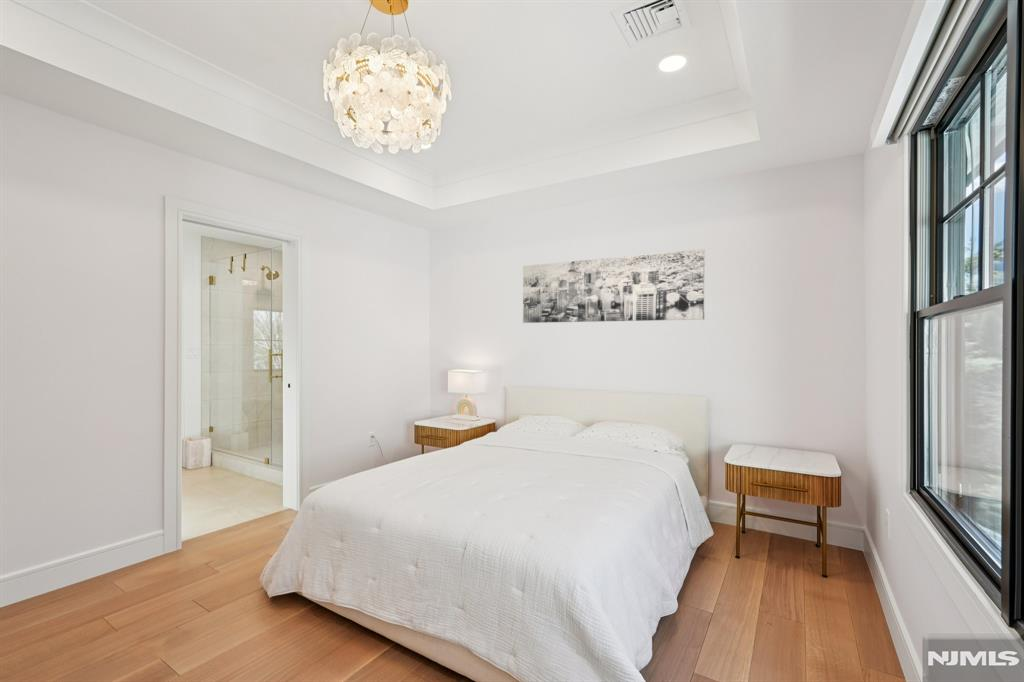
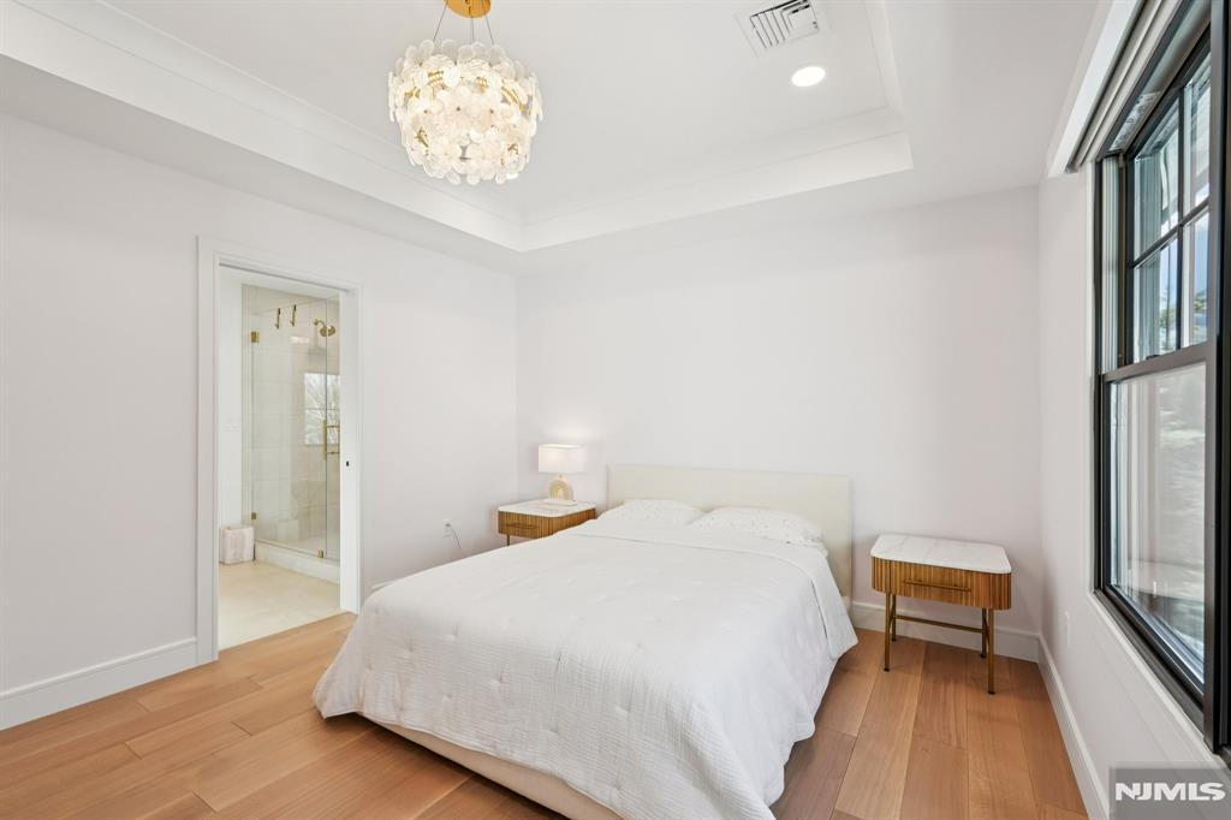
- wall art [522,248,706,324]
